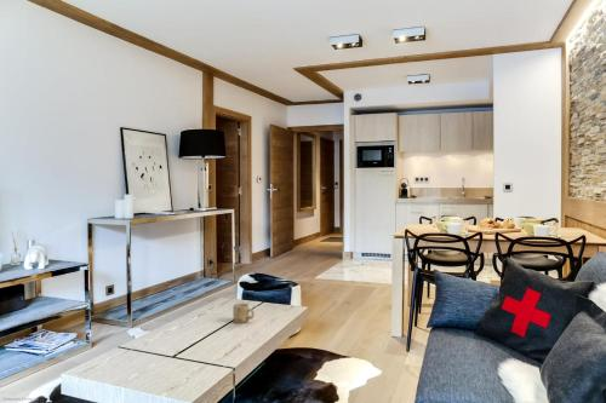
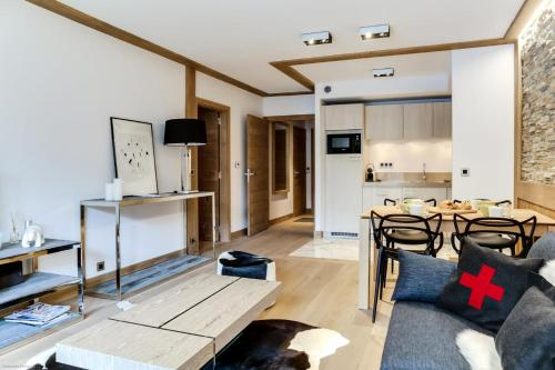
- mug [231,301,256,324]
